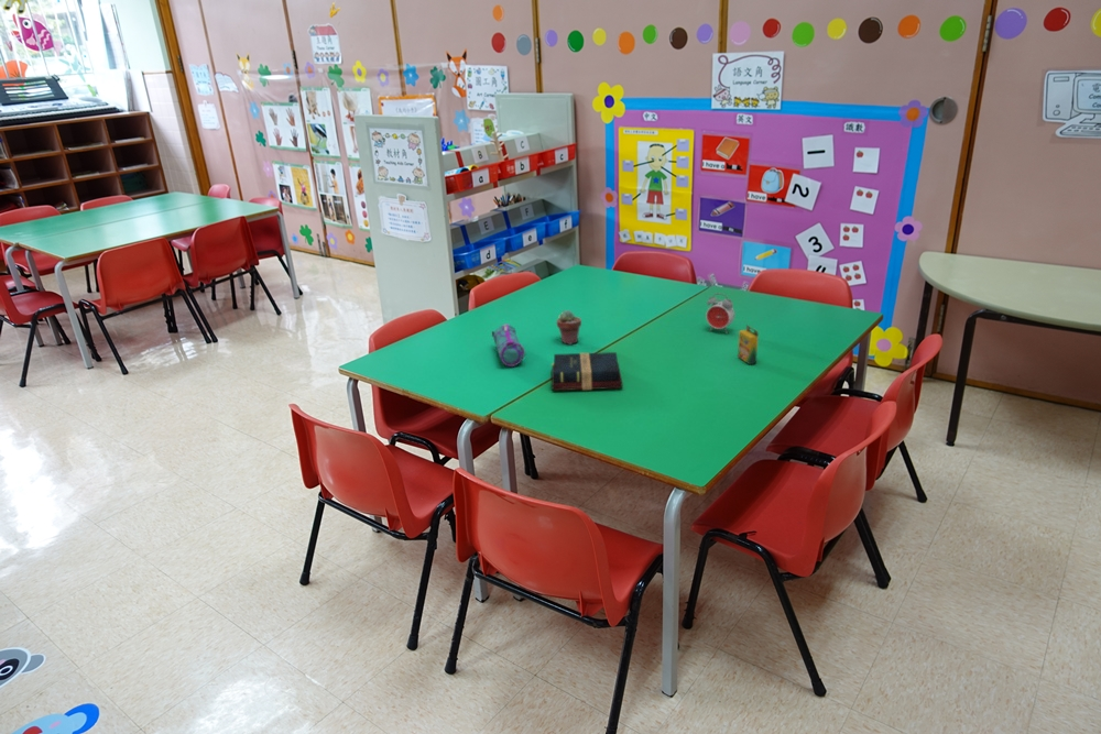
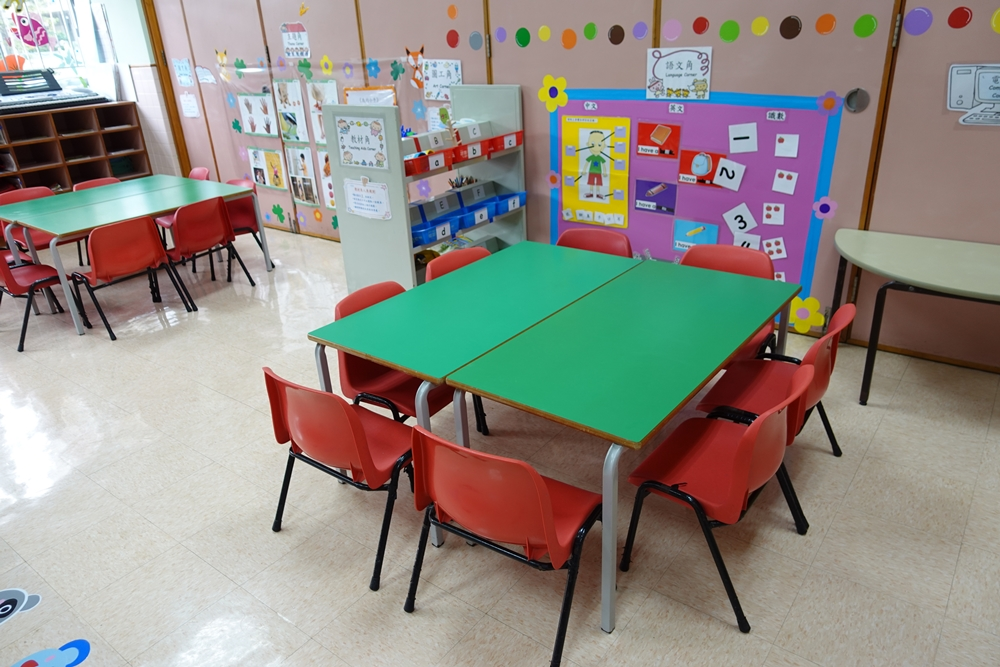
- alarm clock [705,293,735,335]
- hardback book [550,351,623,392]
- pencil case [491,324,526,368]
- potted succulent [556,309,582,346]
- crayon box [737,324,760,365]
